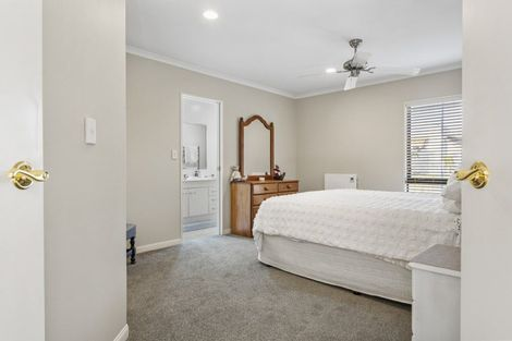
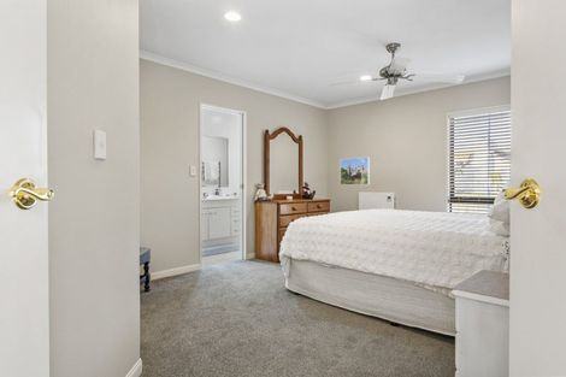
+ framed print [340,157,371,185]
